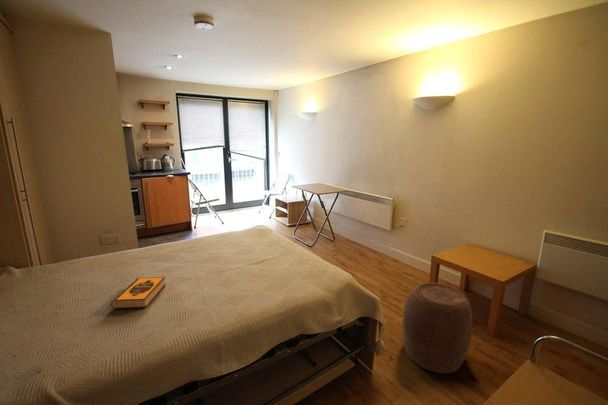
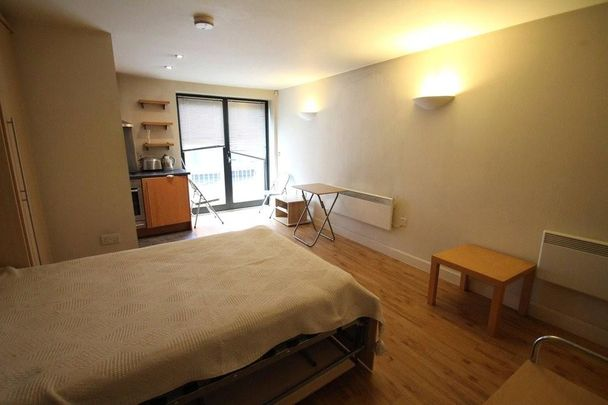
- hardback book [110,276,167,310]
- stool [402,282,473,374]
